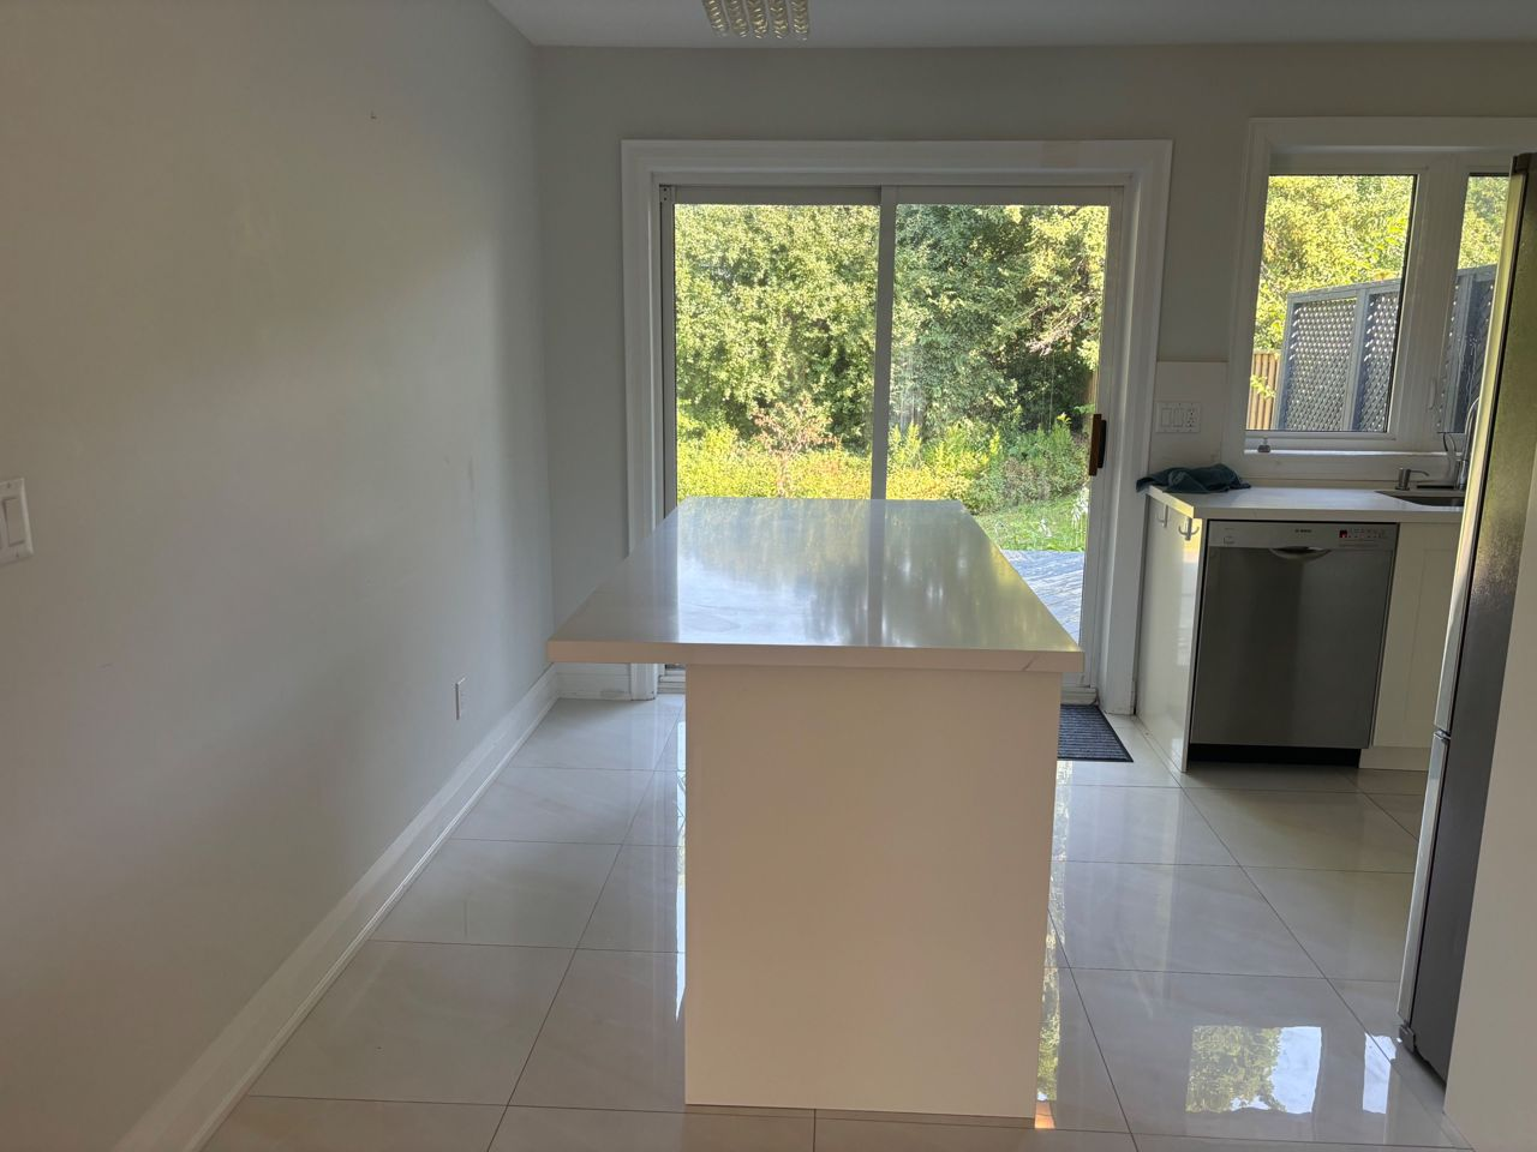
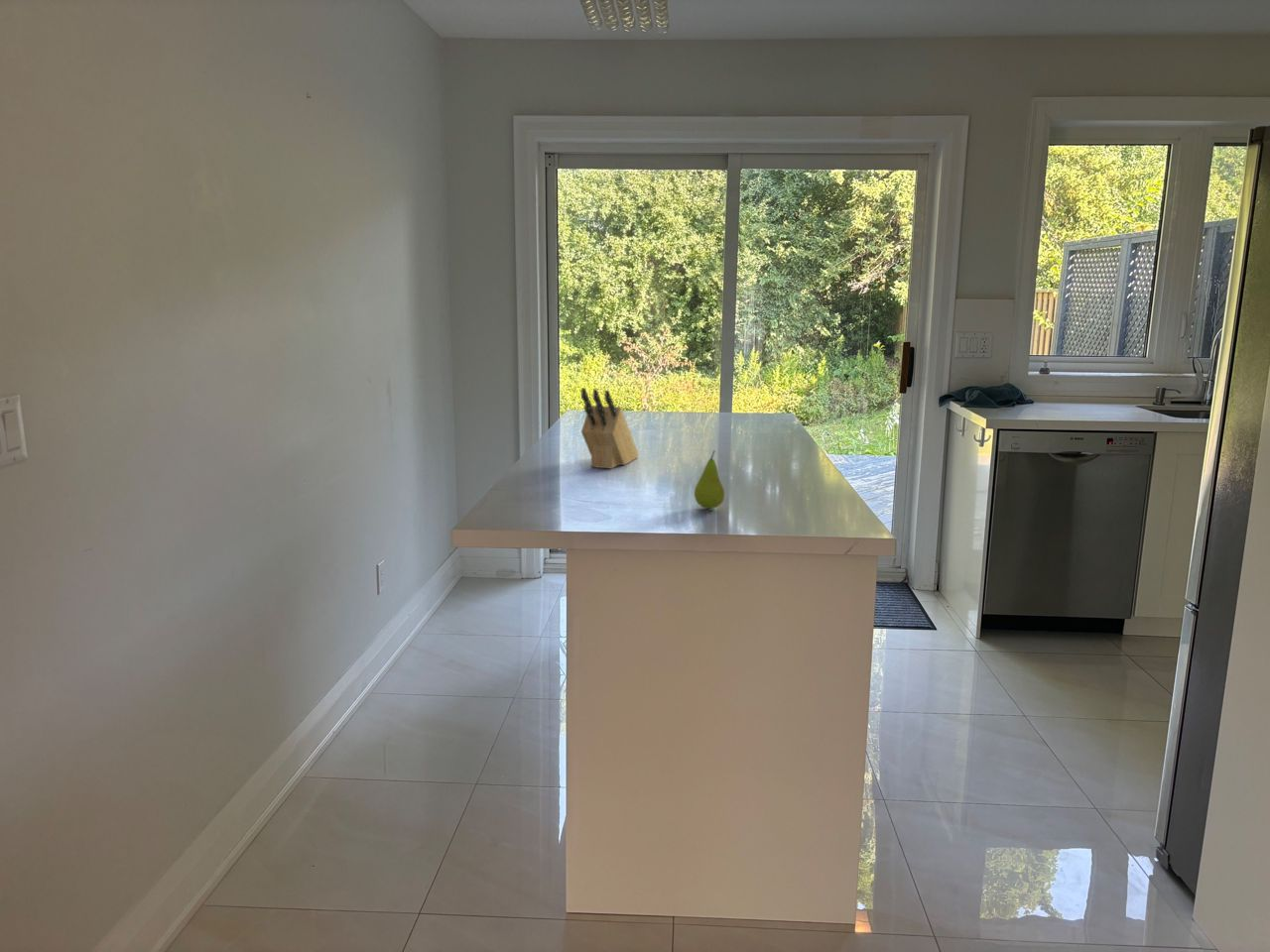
+ fruit [694,449,725,510]
+ knife block [580,387,640,469]
